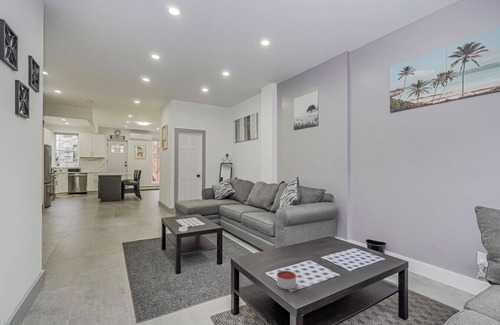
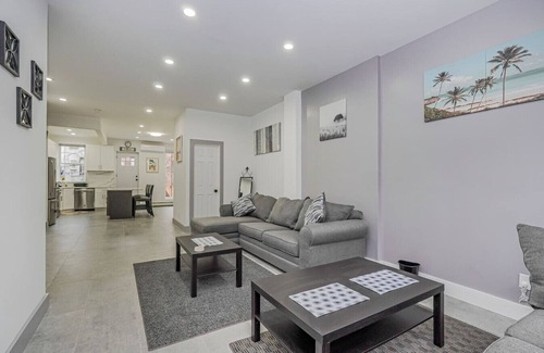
- candle [276,270,297,290]
